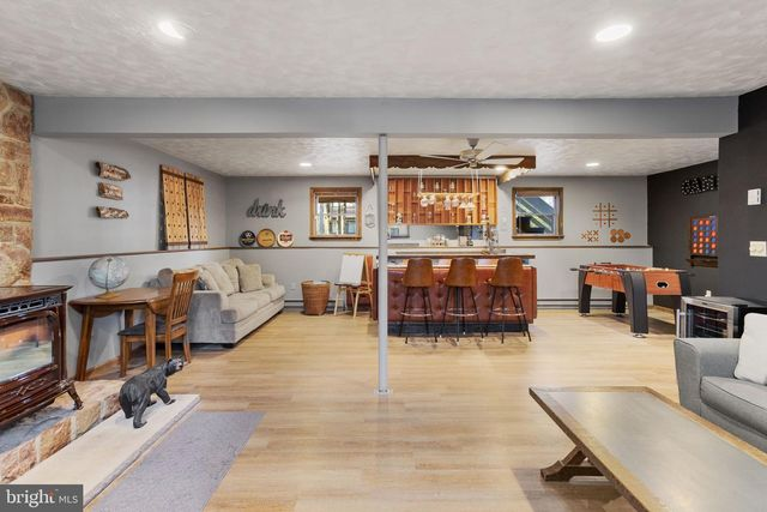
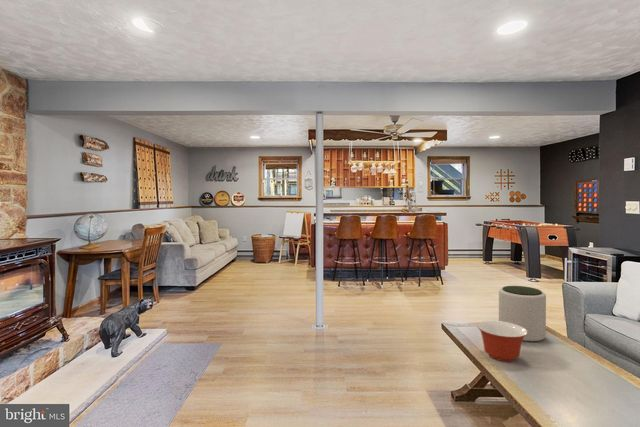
+ plant pot [498,285,547,343]
+ mixing bowl [476,320,528,362]
